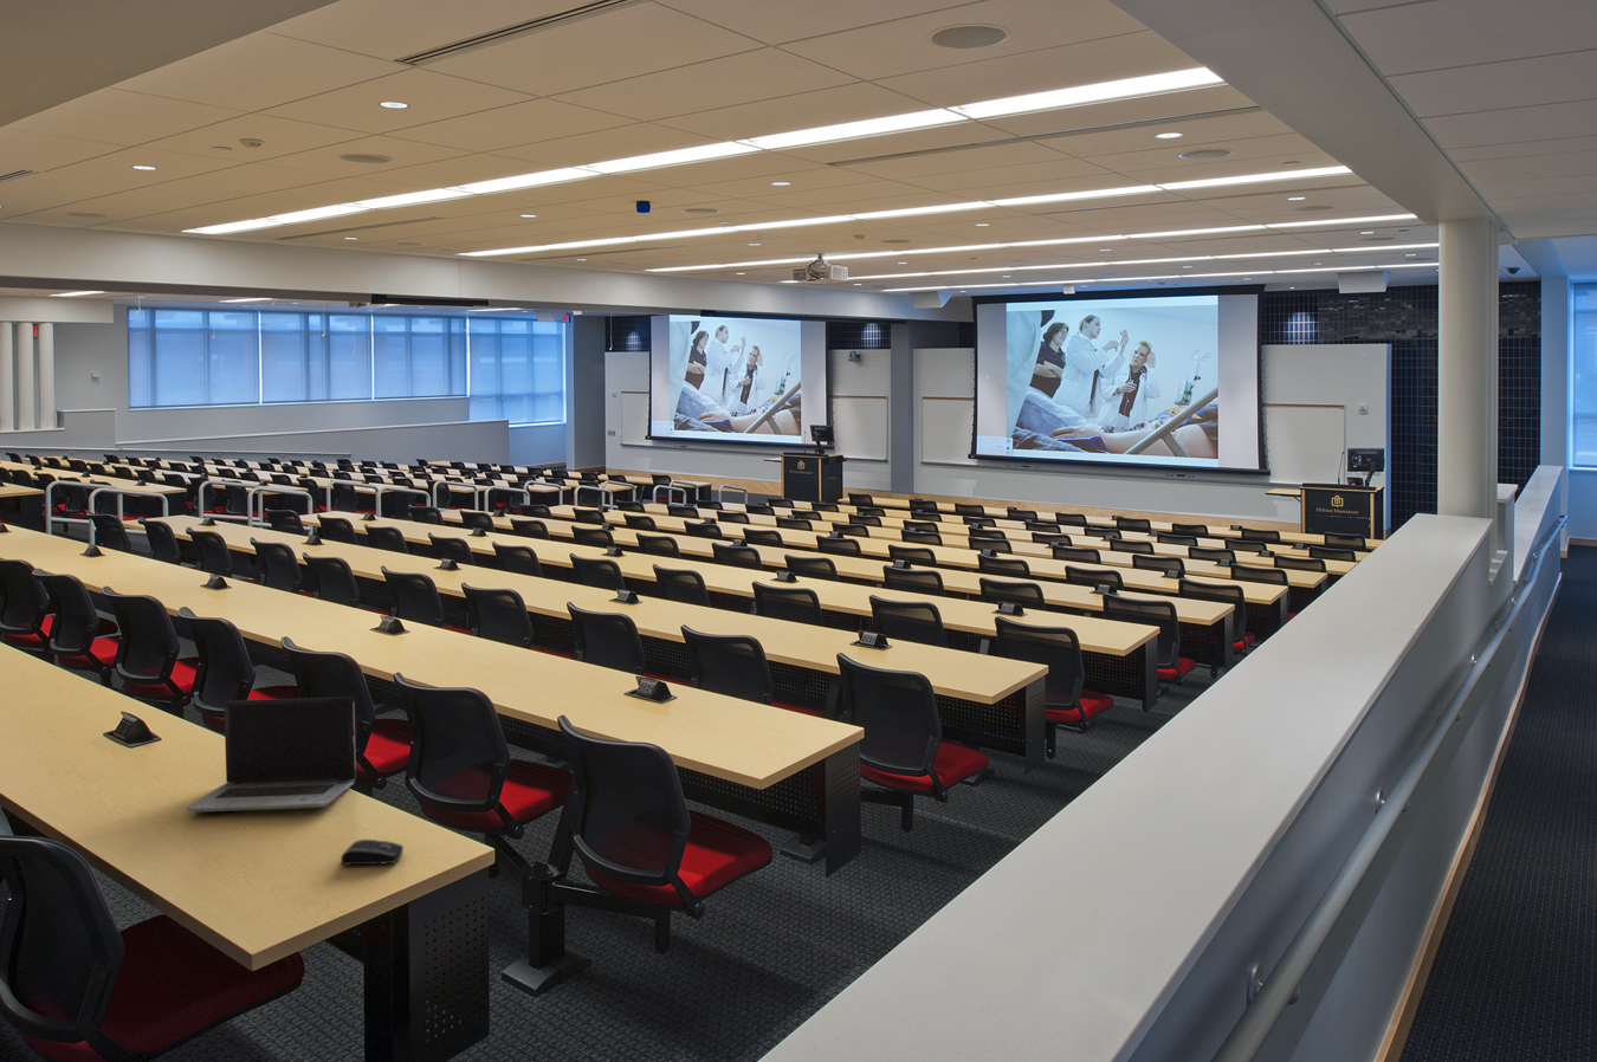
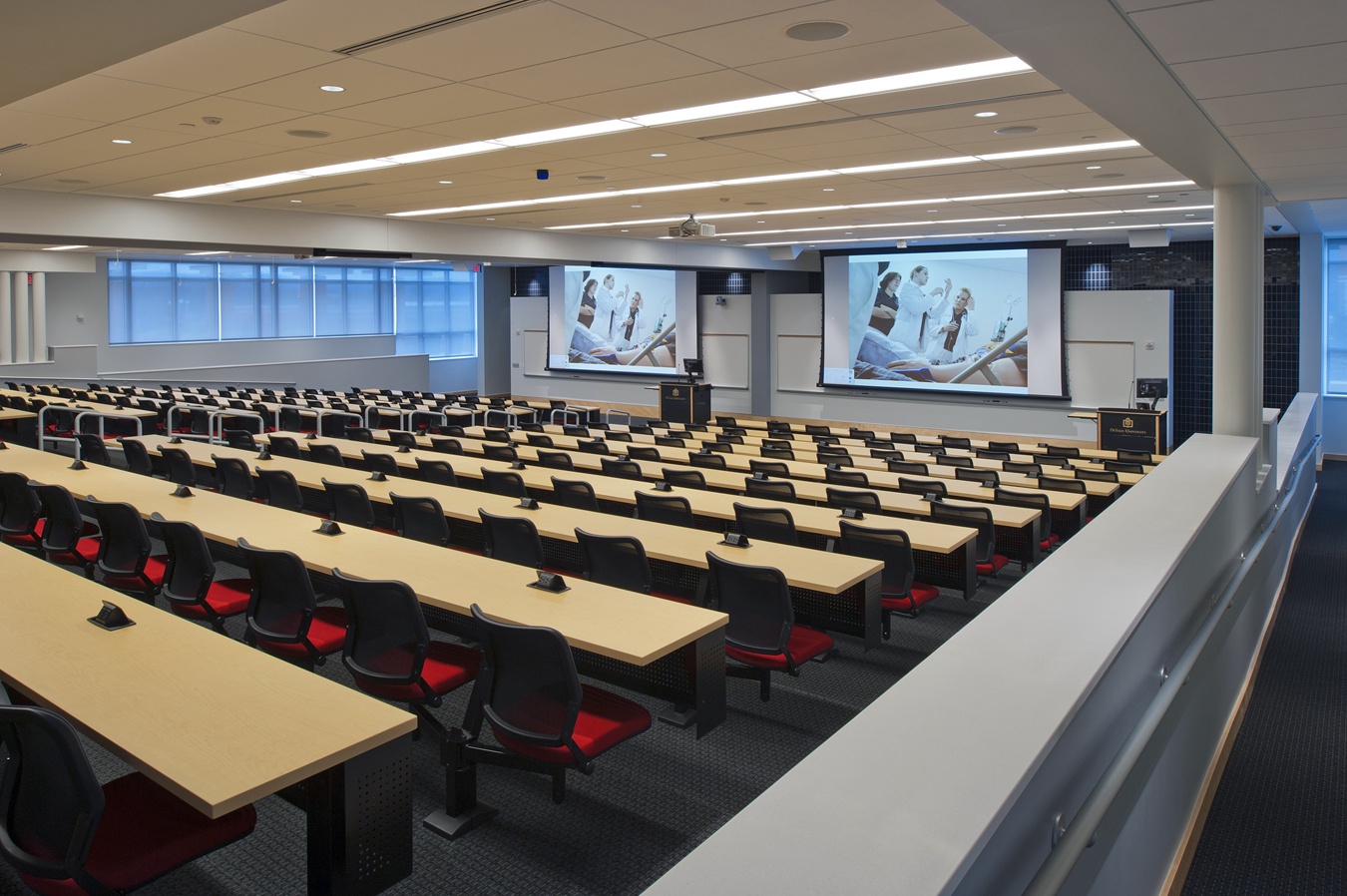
- laptop computer [186,697,357,813]
- computer mouse [339,838,404,866]
